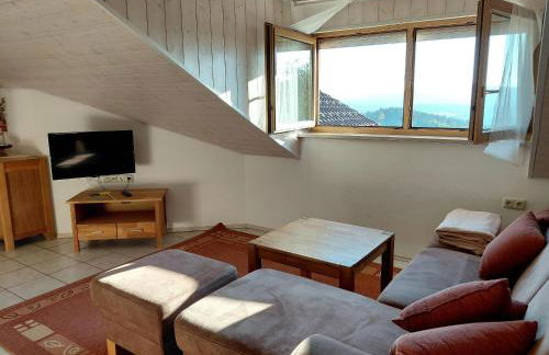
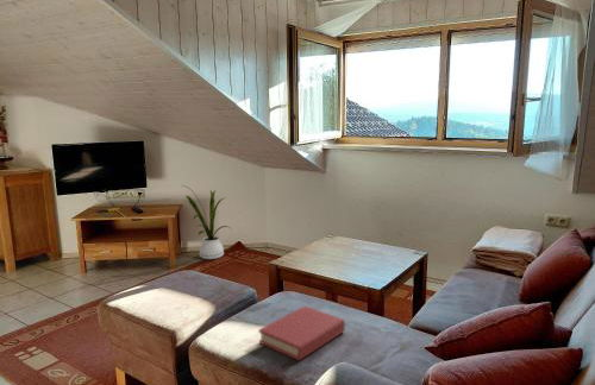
+ house plant [181,184,233,260]
+ hardback book [258,305,346,362]
